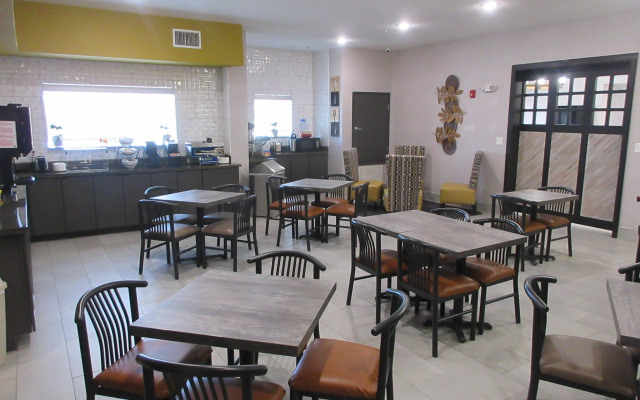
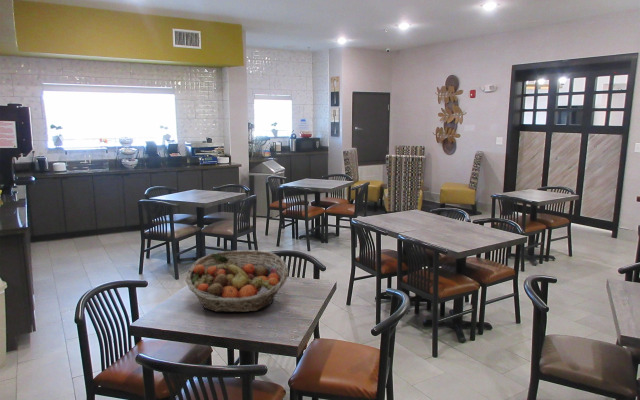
+ fruit basket [184,249,289,313]
